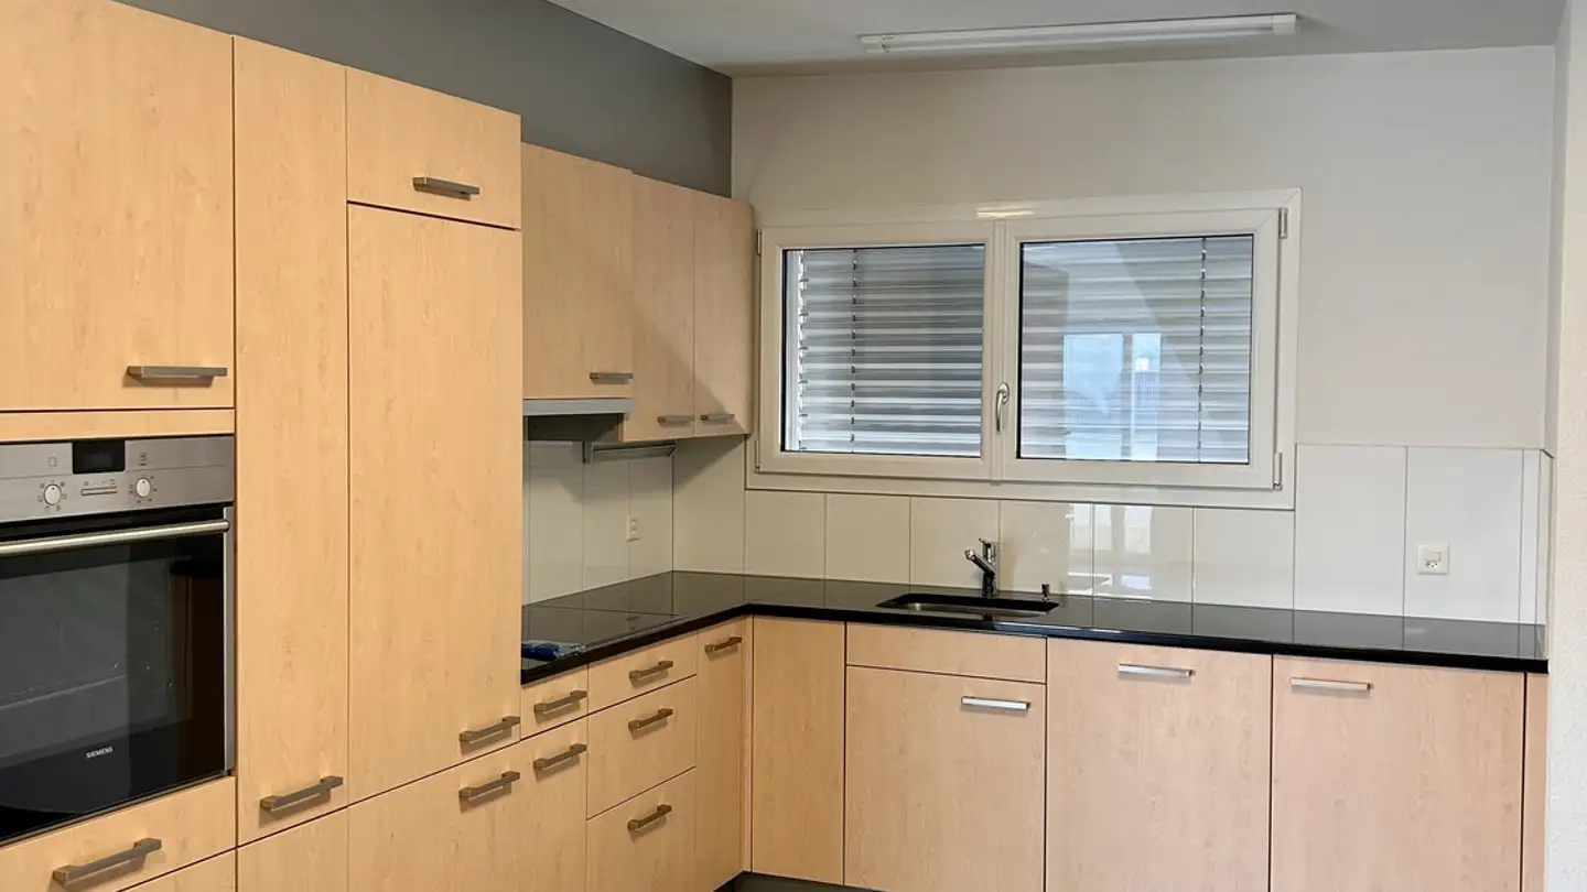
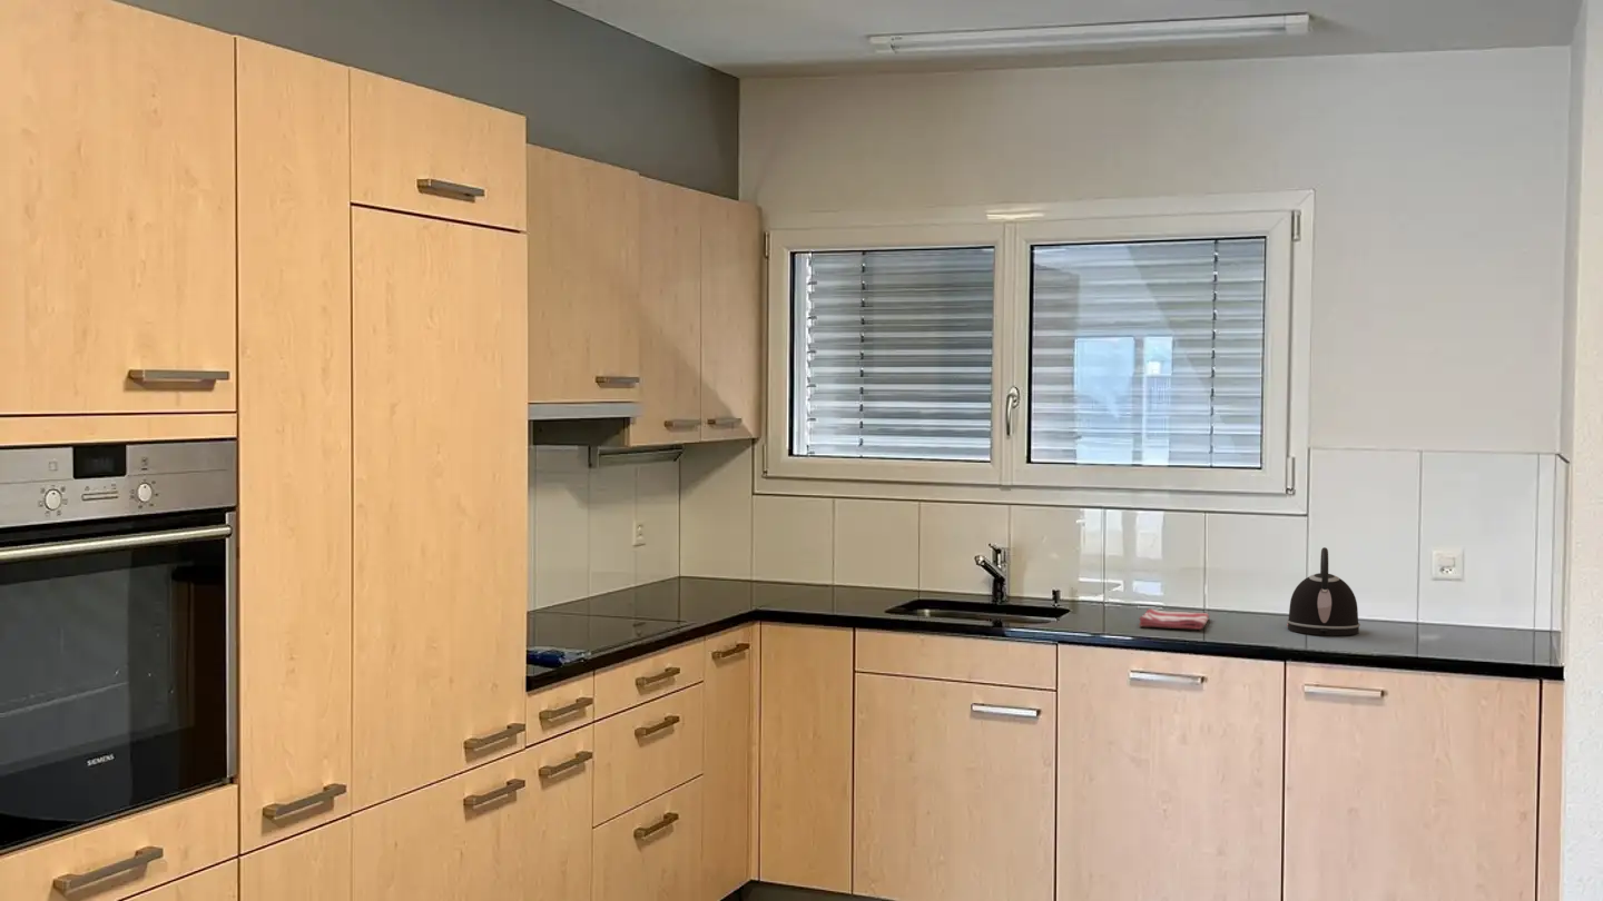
+ dish towel [1138,607,1210,631]
+ kettle [1286,546,1361,636]
